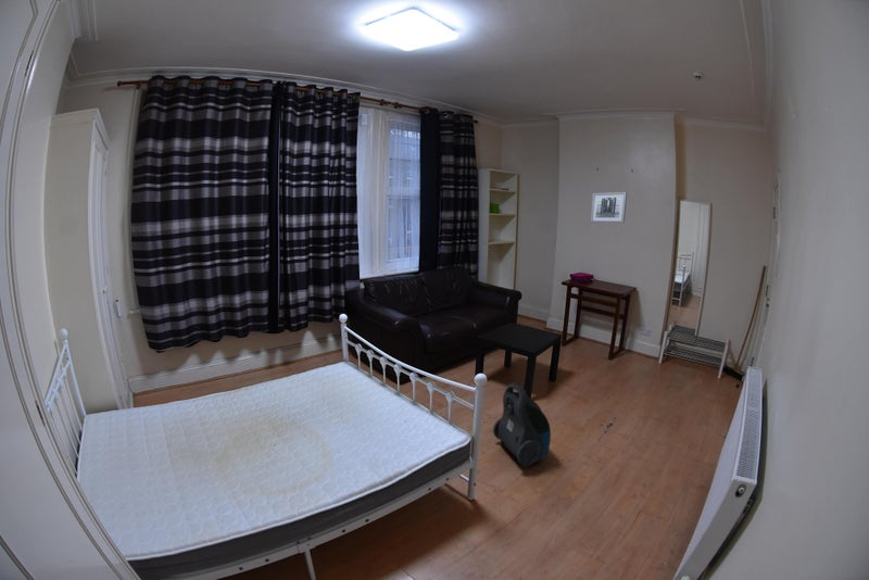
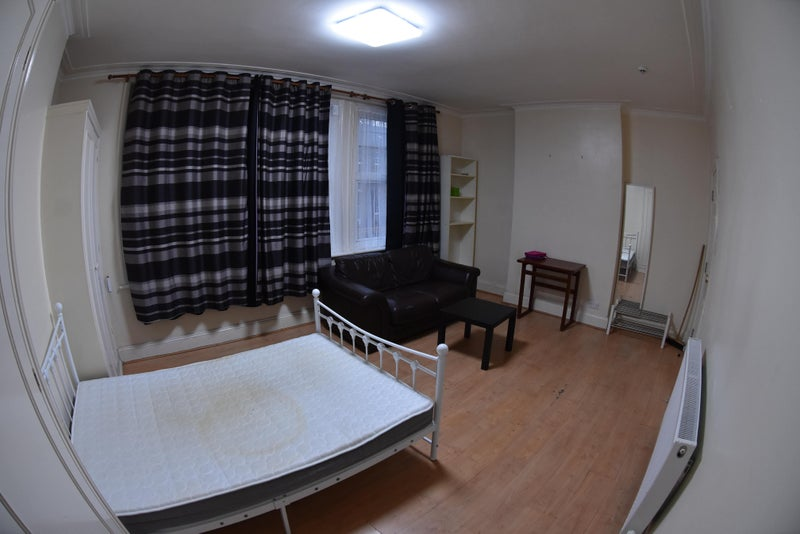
- wall art [590,191,628,224]
- vacuum cleaner [492,382,552,468]
